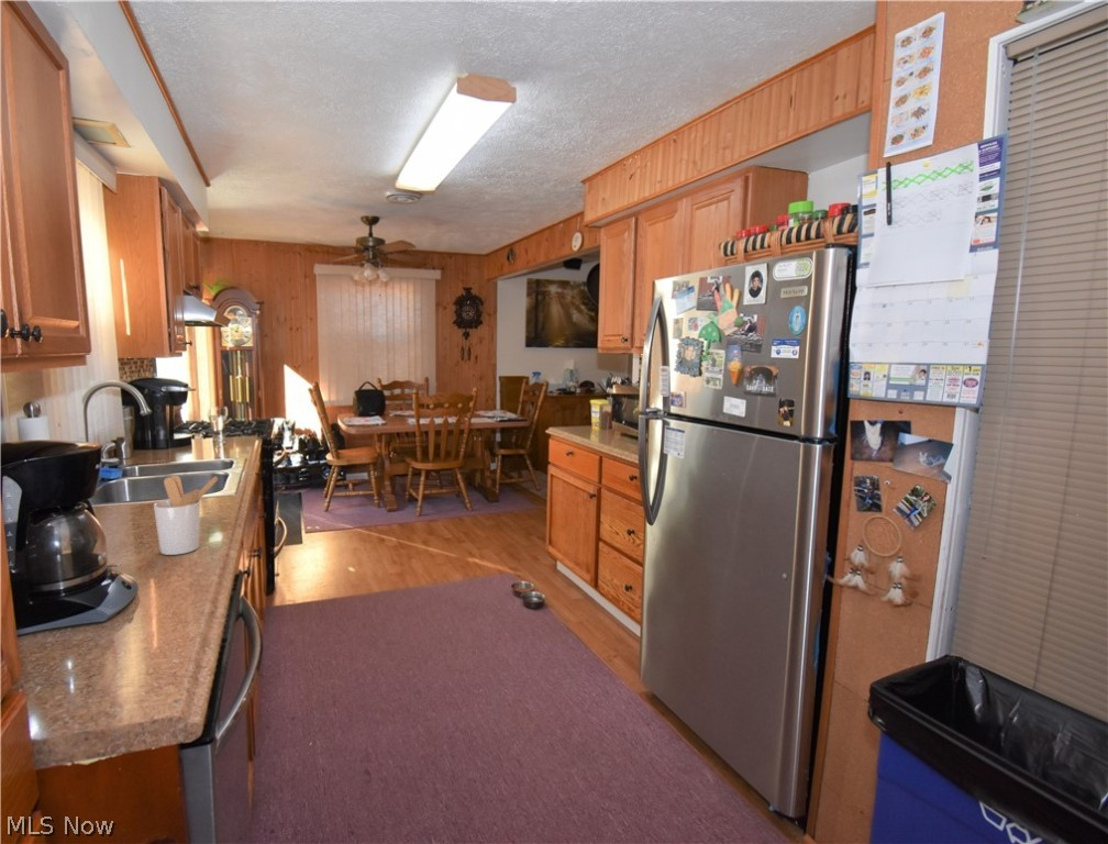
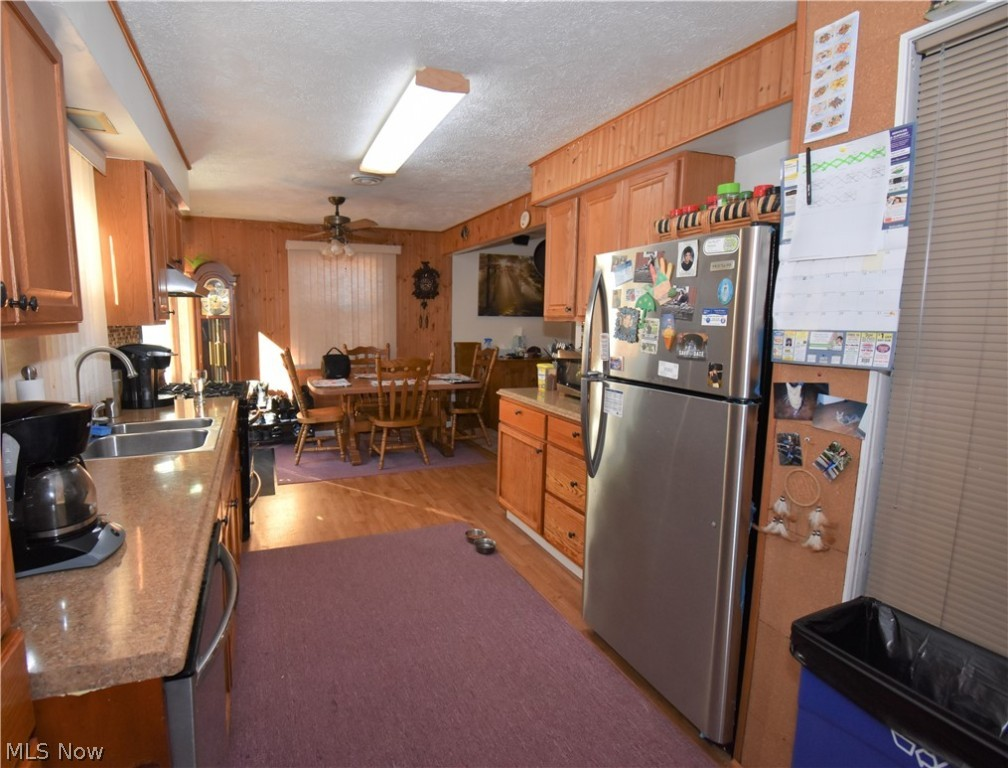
- utensil holder [153,475,220,556]
